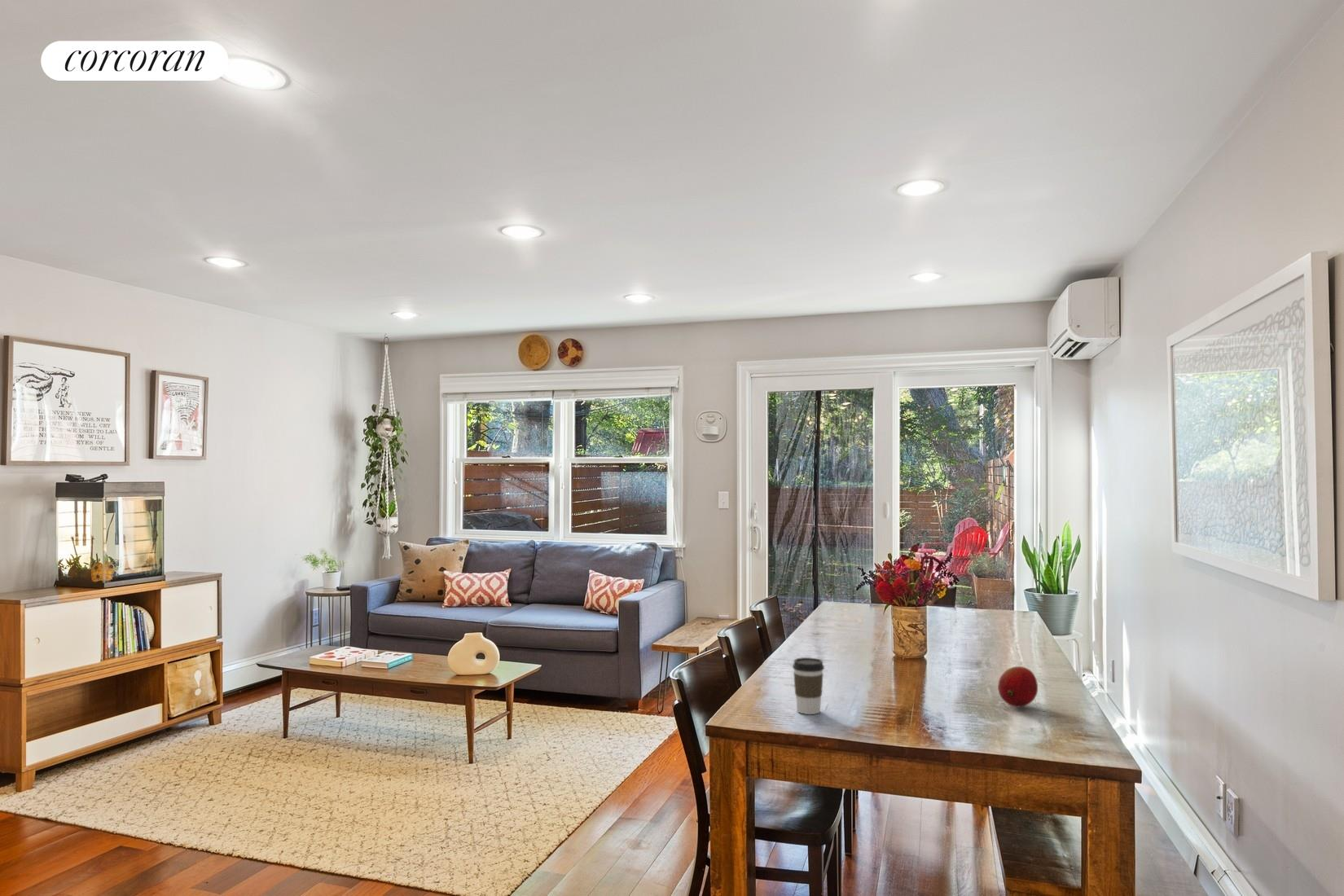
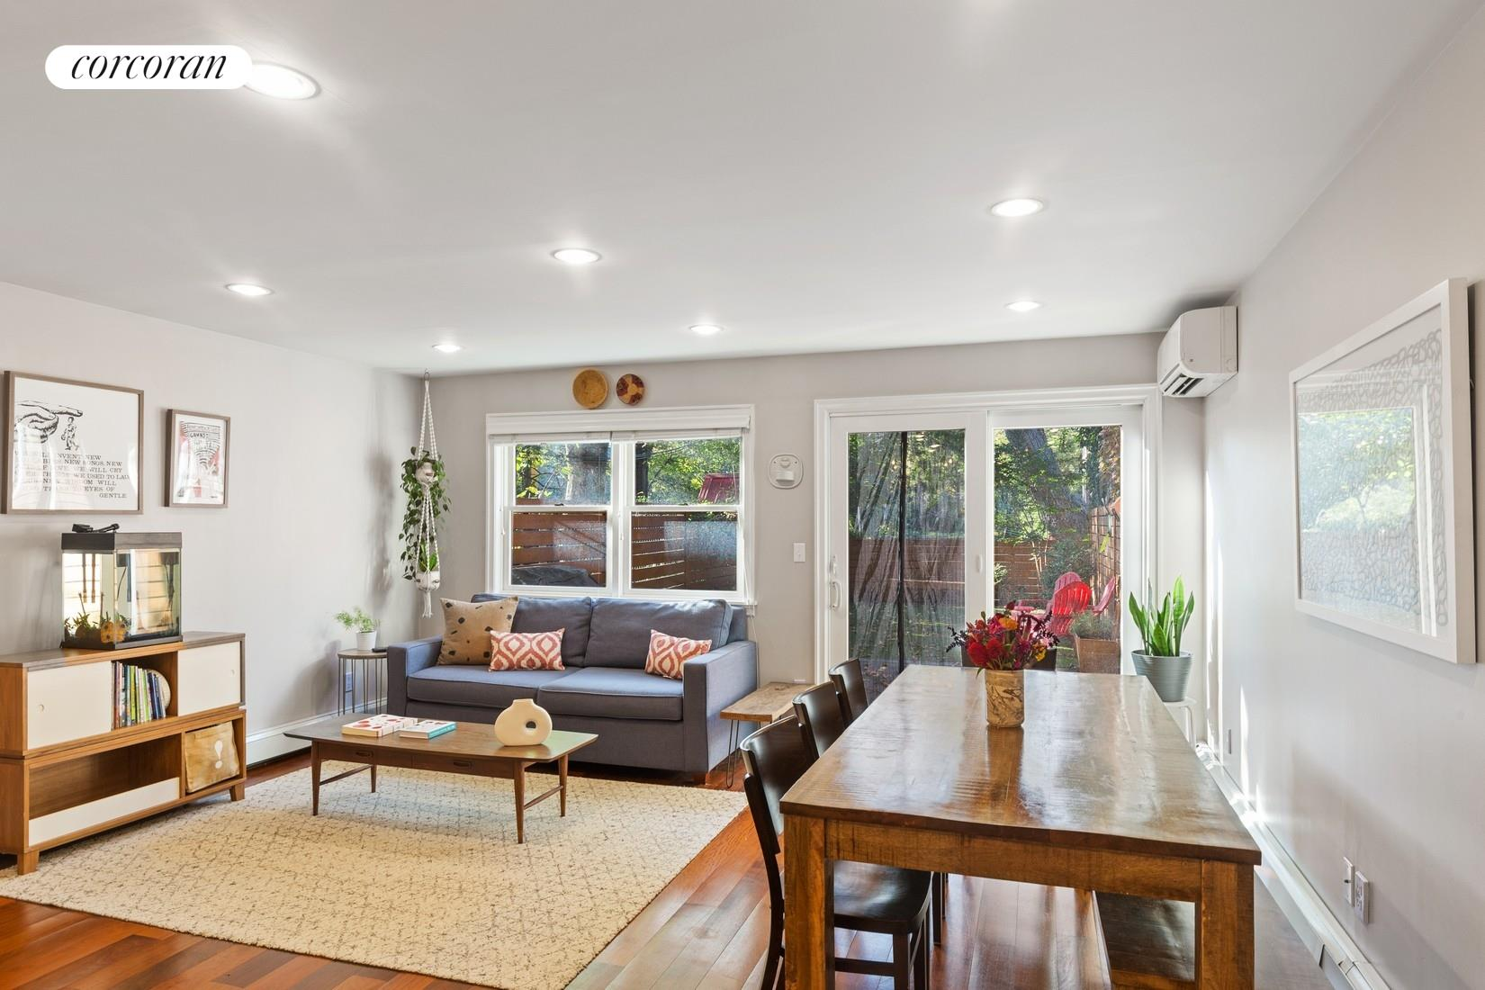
- coffee cup [792,657,825,715]
- fruit [997,665,1039,708]
